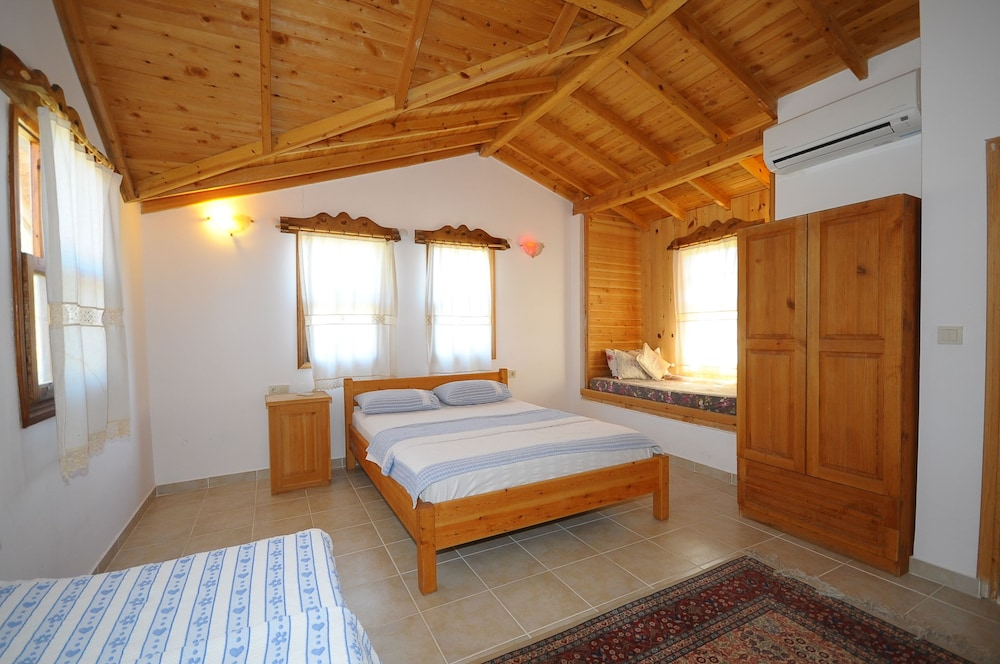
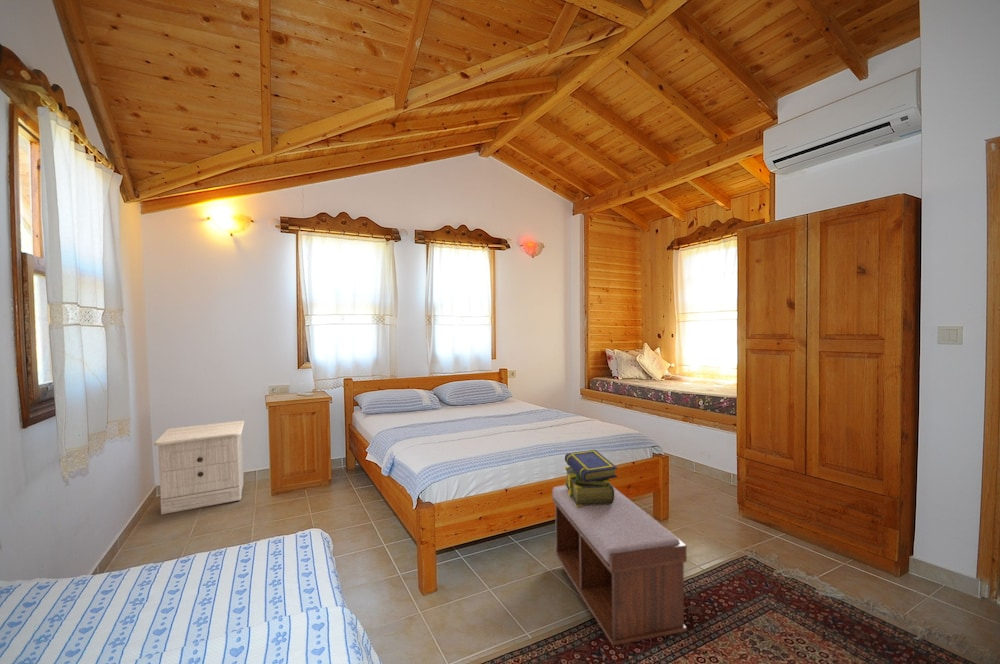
+ nightstand [153,420,245,515]
+ stack of books [564,449,618,507]
+ bench [552,484,688,647]
